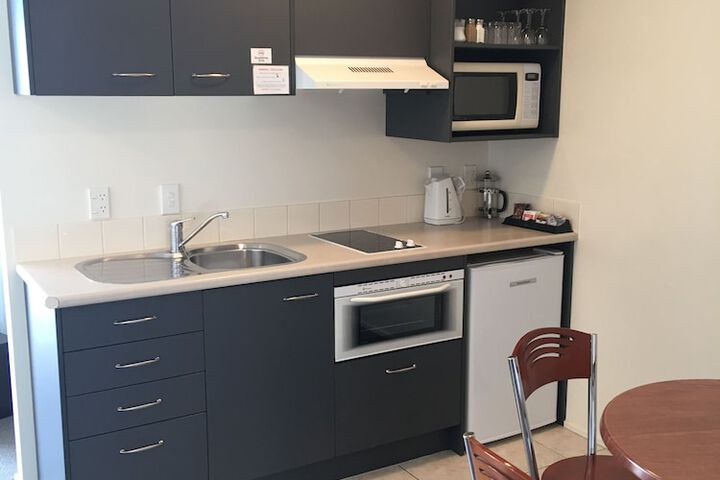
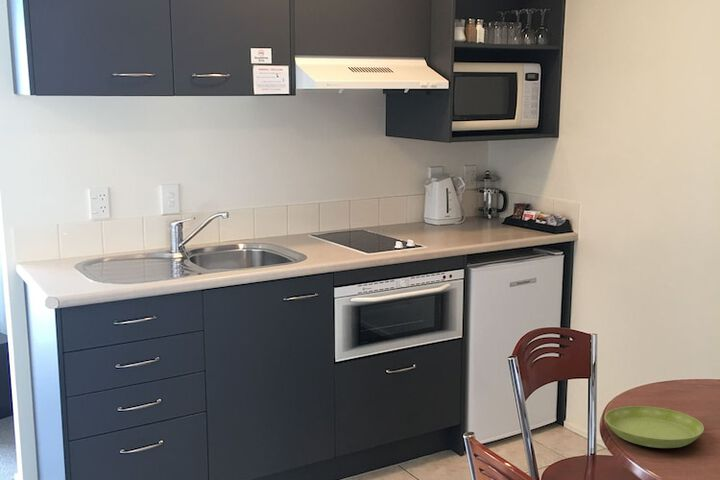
+ saucer [604,405,705,449]
